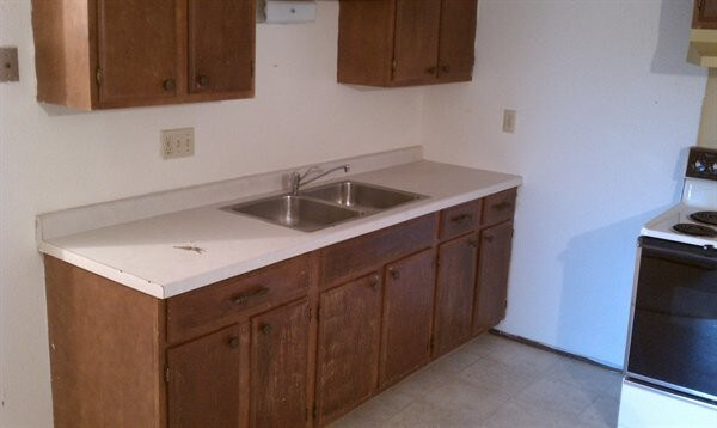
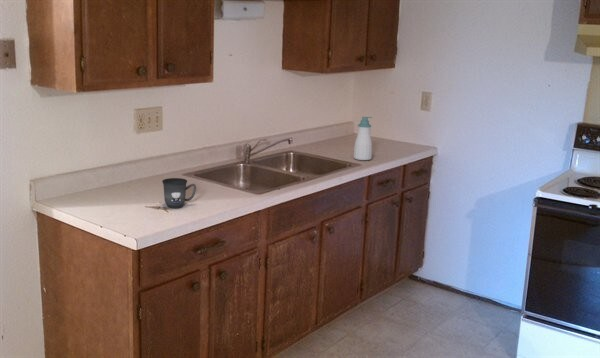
+ soap bottle [353,116,373,161]
+ mug [161,177,197,209]
